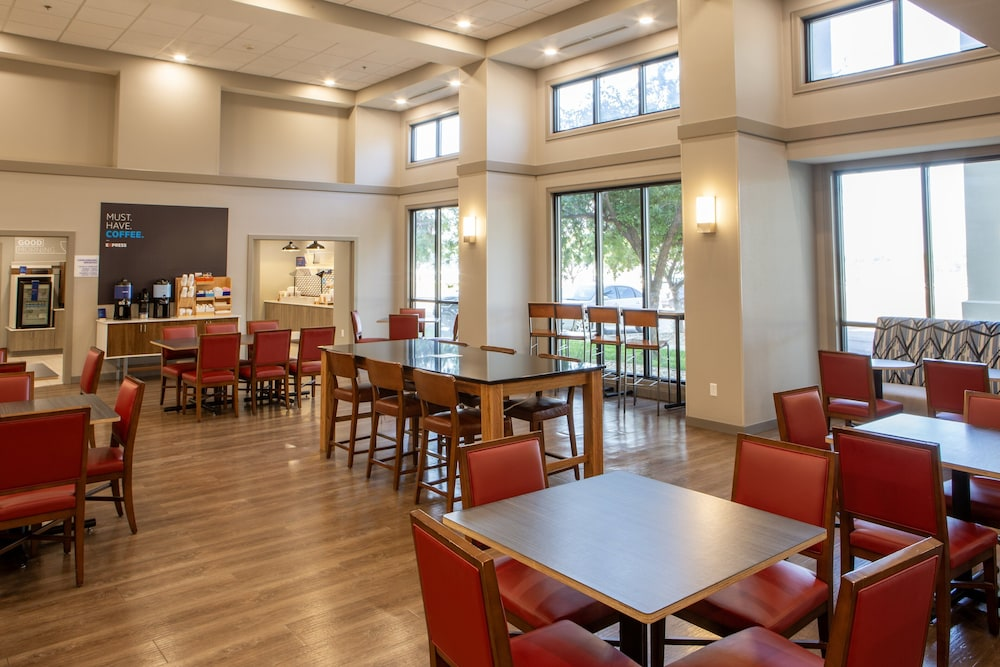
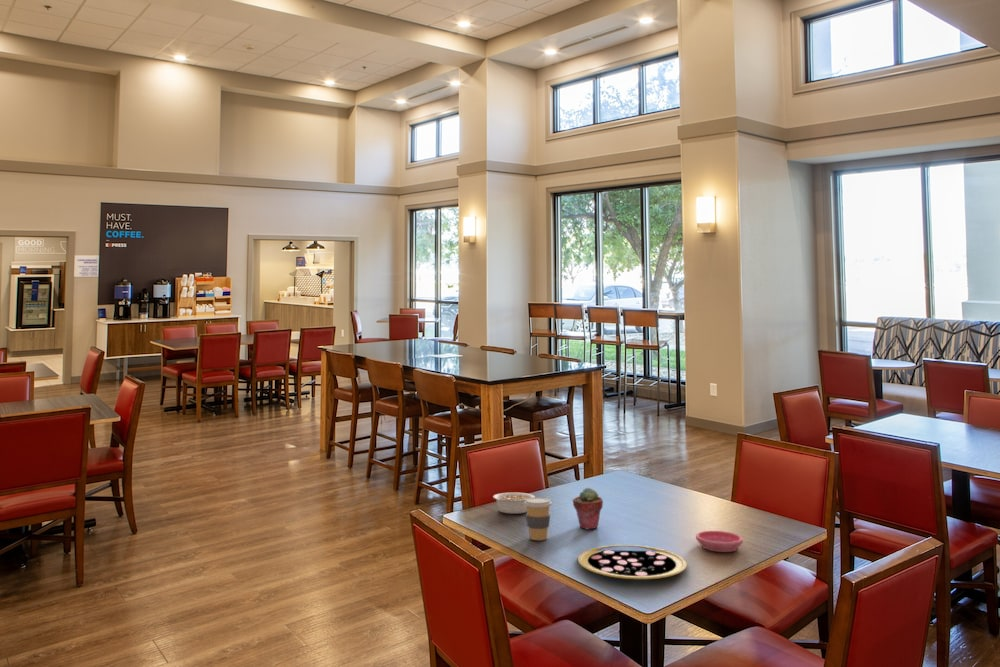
+ potted succulent [572,487,604,530]
+ legume [492,492,536,515]
+ saucer [695,530,744,553]
+ pizza [577,544,688,580]
+ coffee cup [524,497,553,541]
